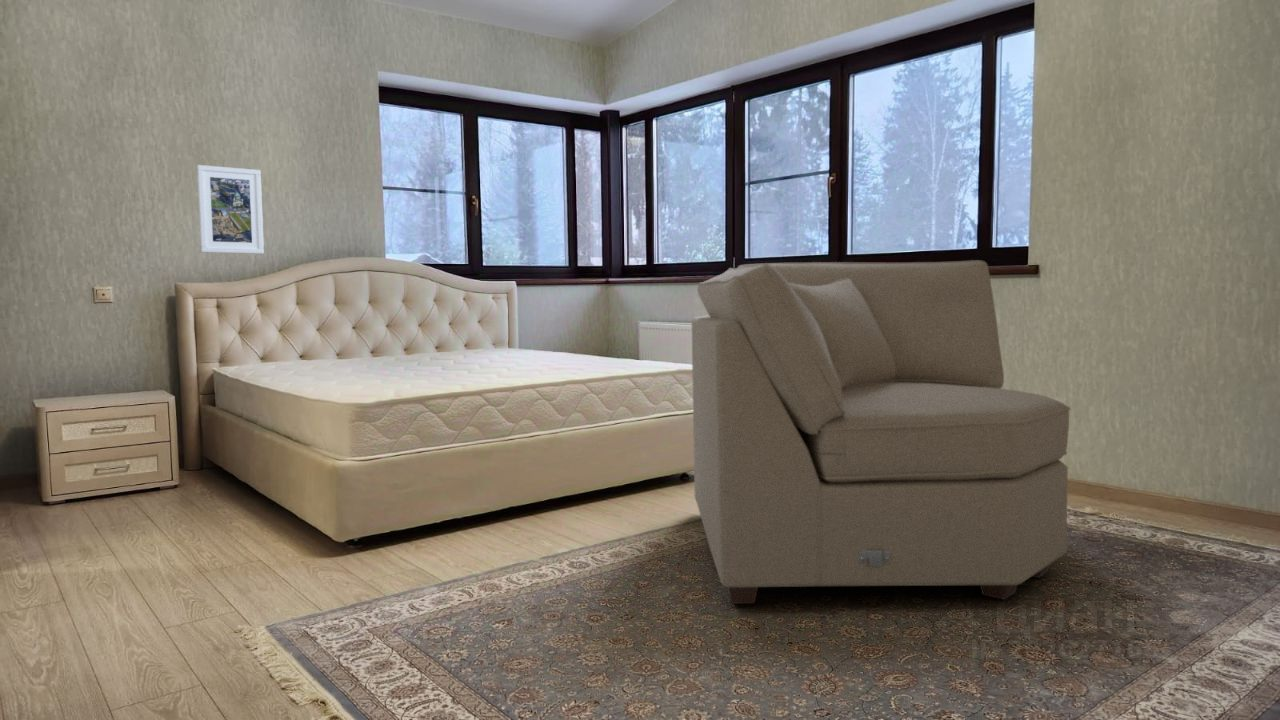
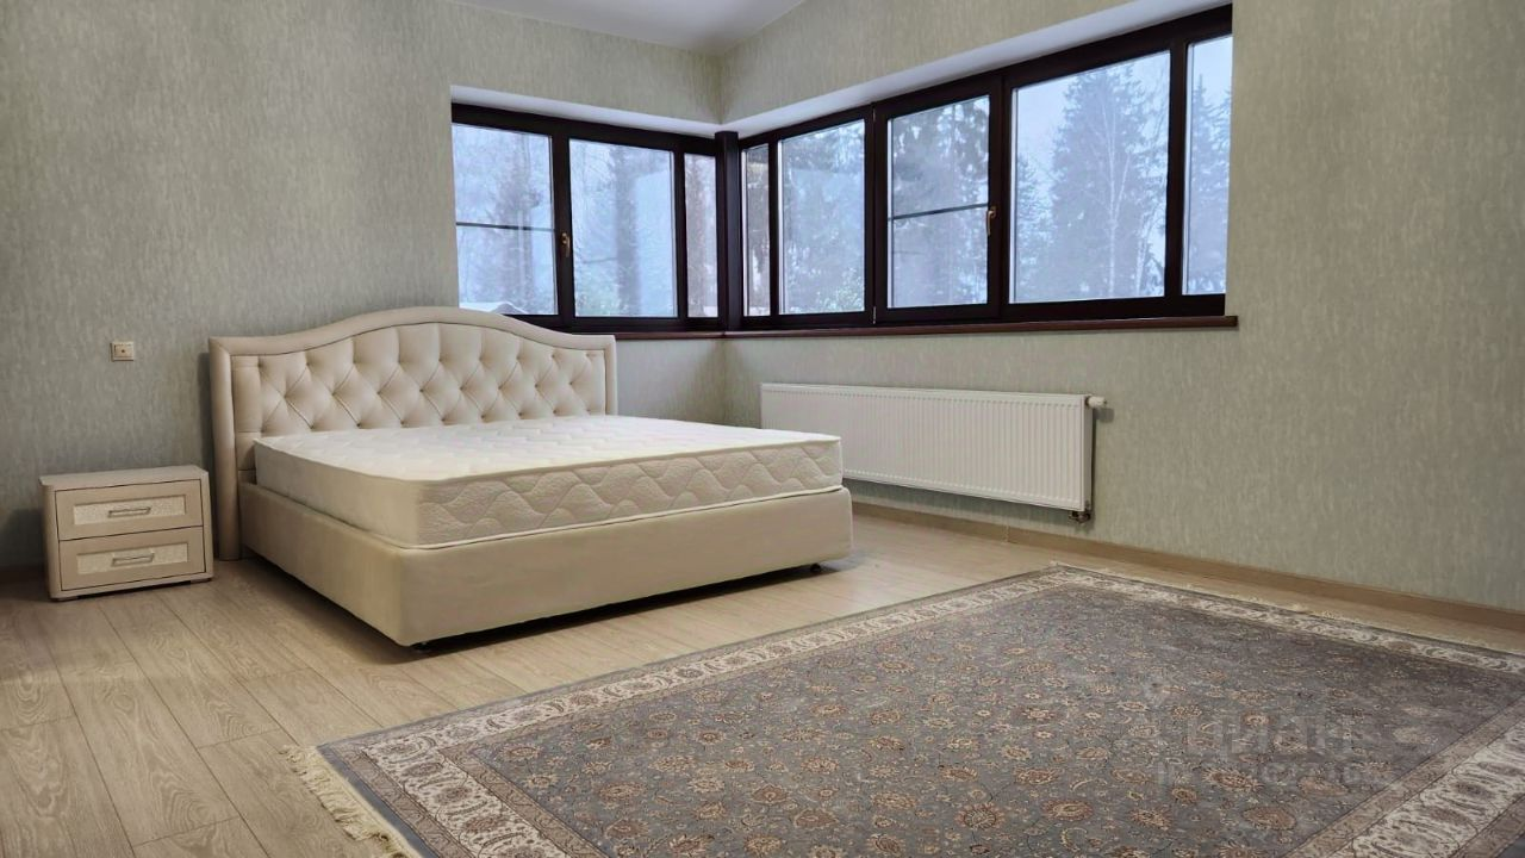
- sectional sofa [691,259,1071,605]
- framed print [196,164,265,255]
